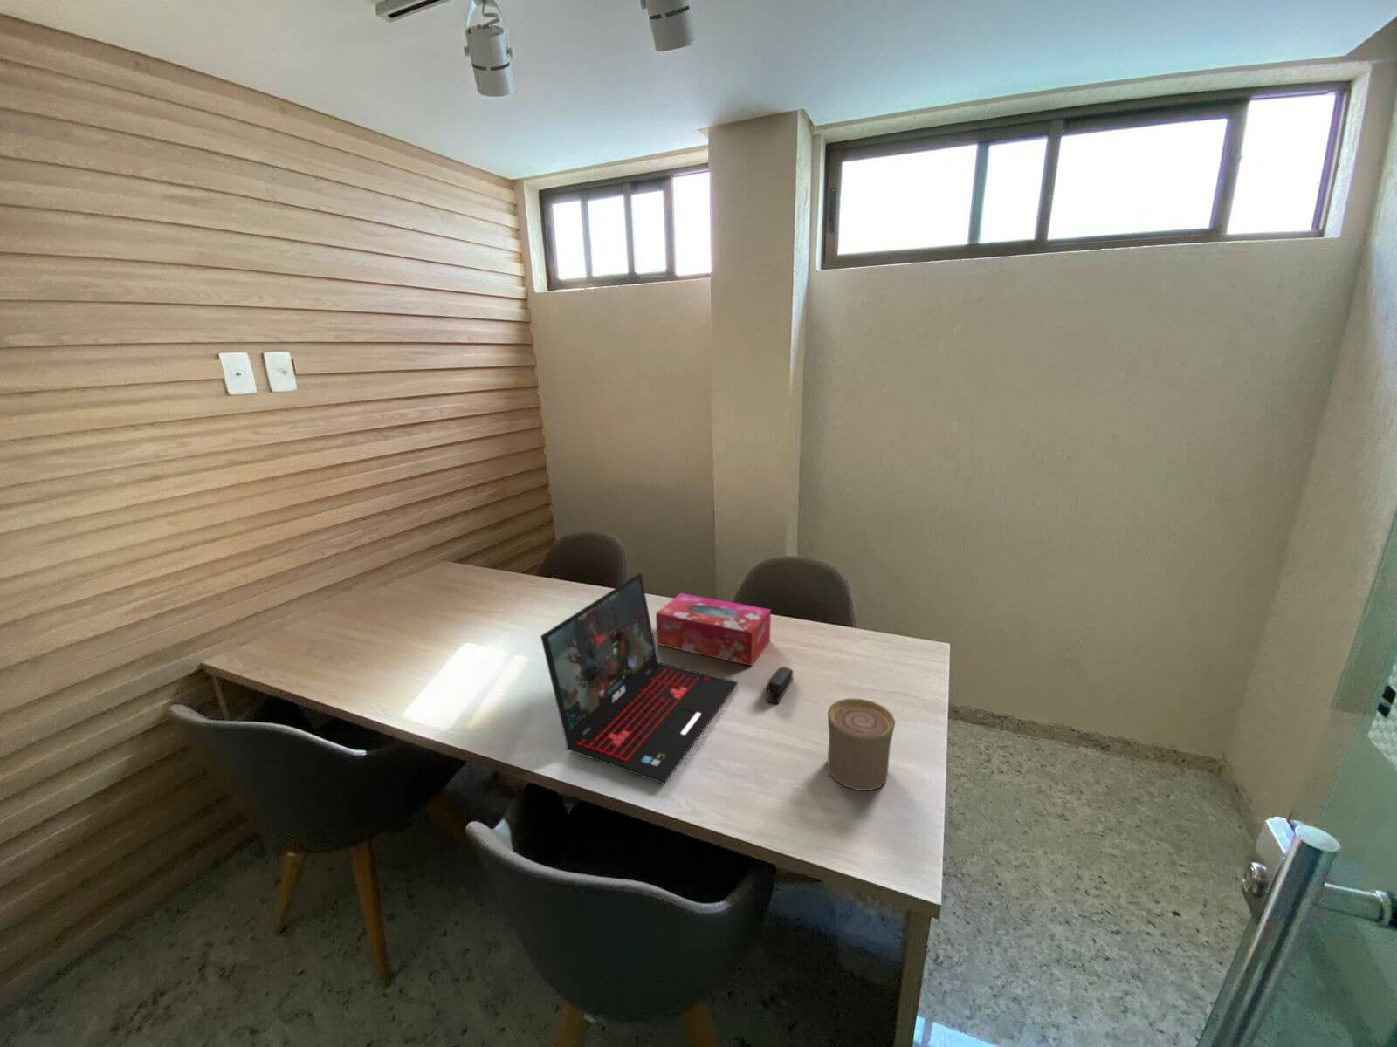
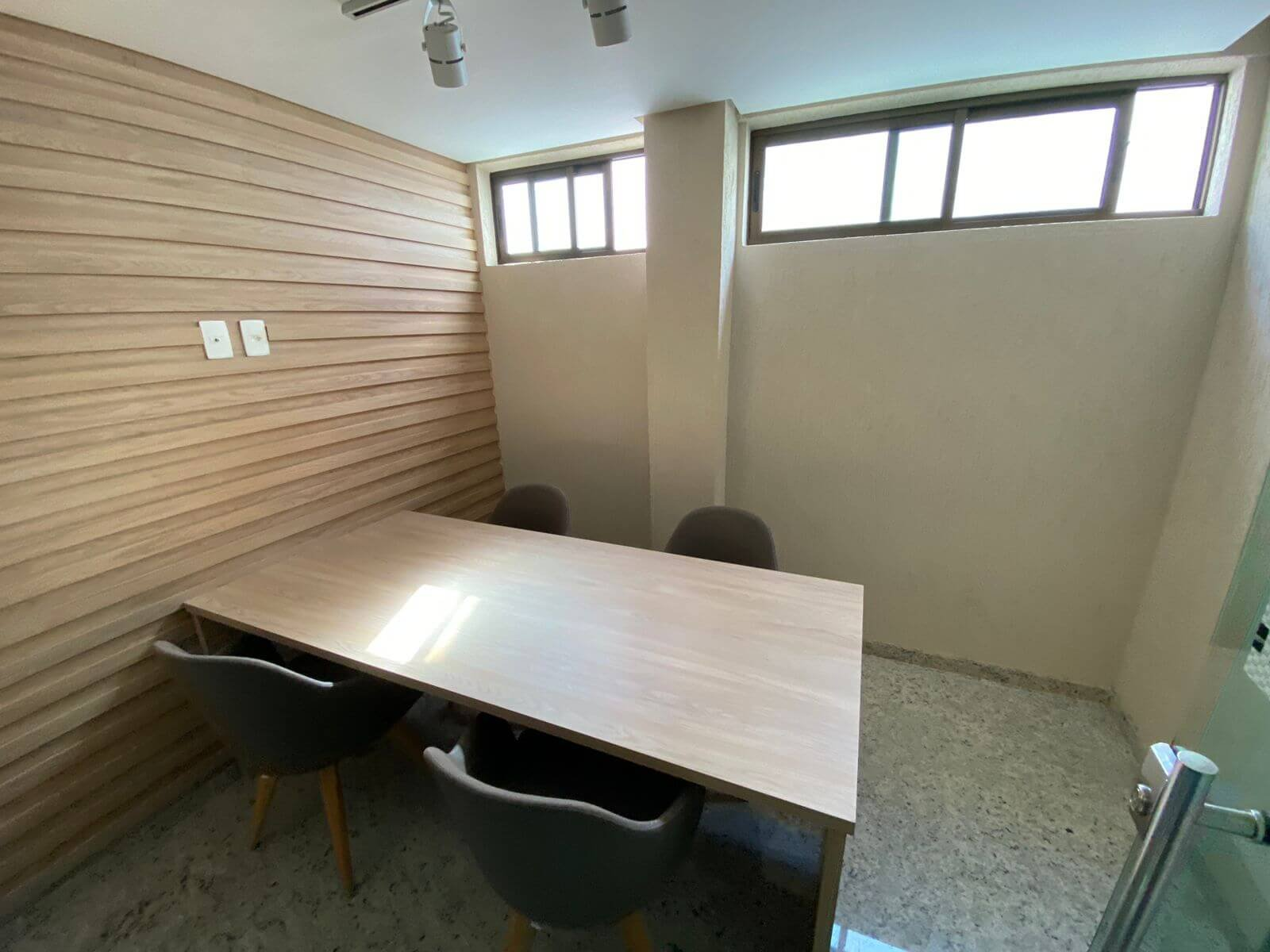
- laptop [540,572,739,784]
- cup [827,698,897,792]
- stapler [765,665,794,703]
- tissue box [654,593,772,666]
